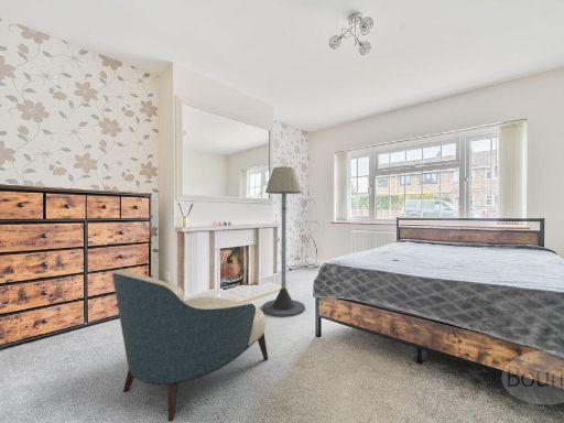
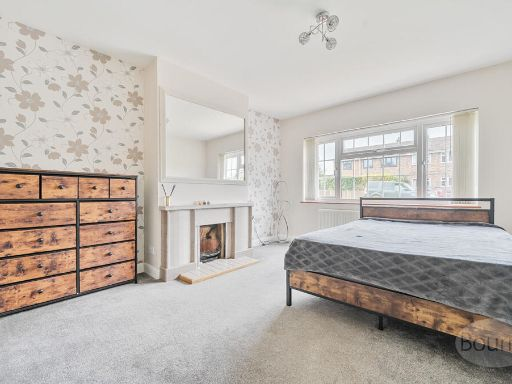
- armchair [111,270,269,423]
- floor lamp [261,165,306,318]
